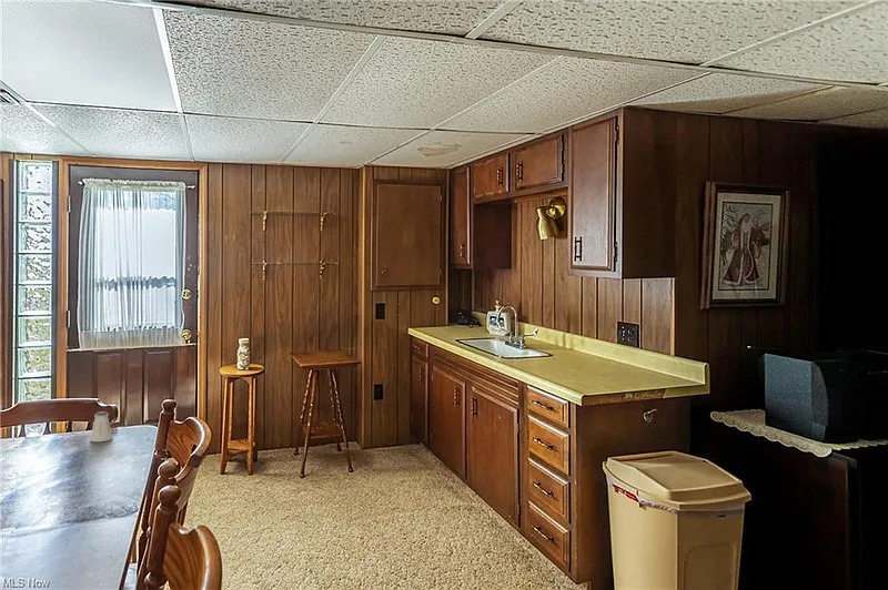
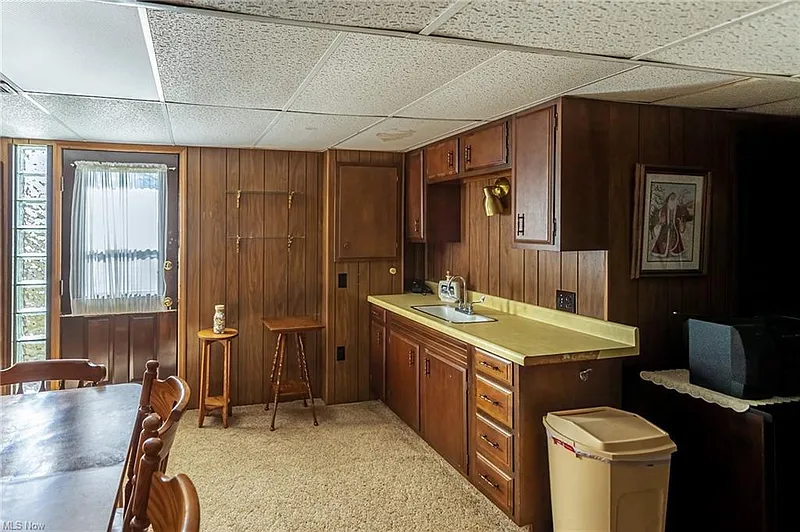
- saltshaker [89,410,113,442]
